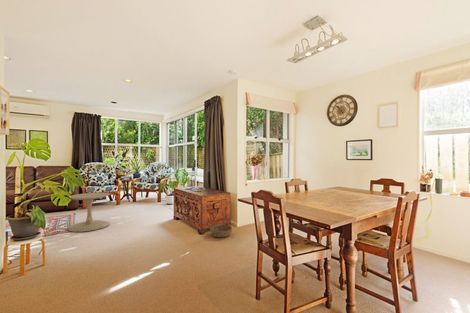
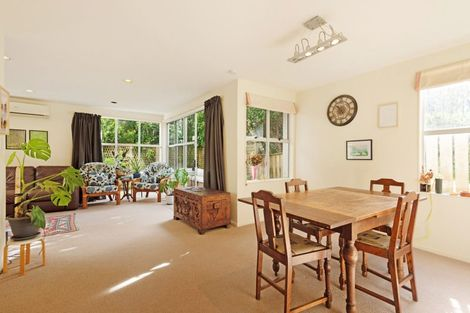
- side table [67,192,111,233]
- basket [209,211,233,238]
